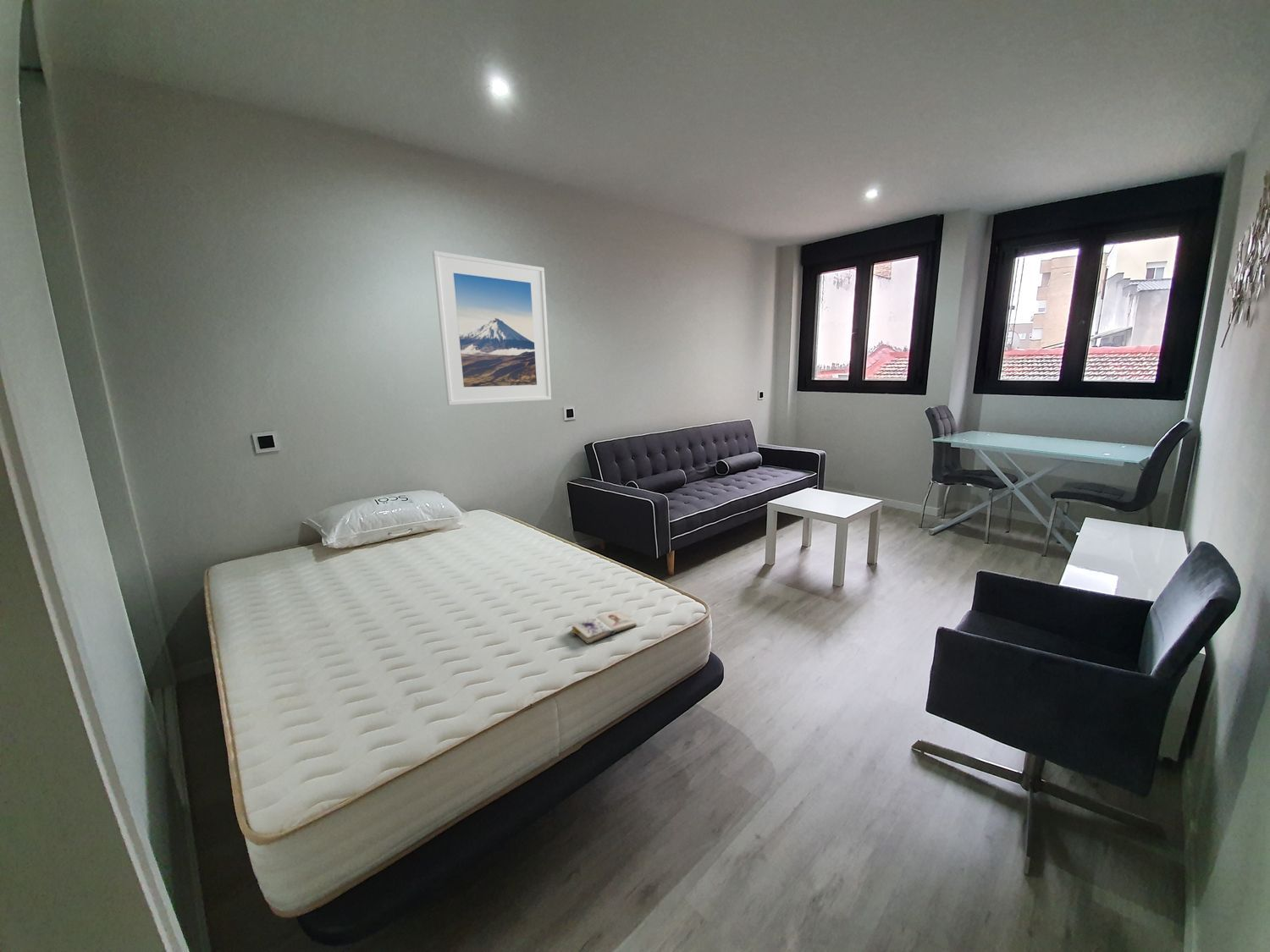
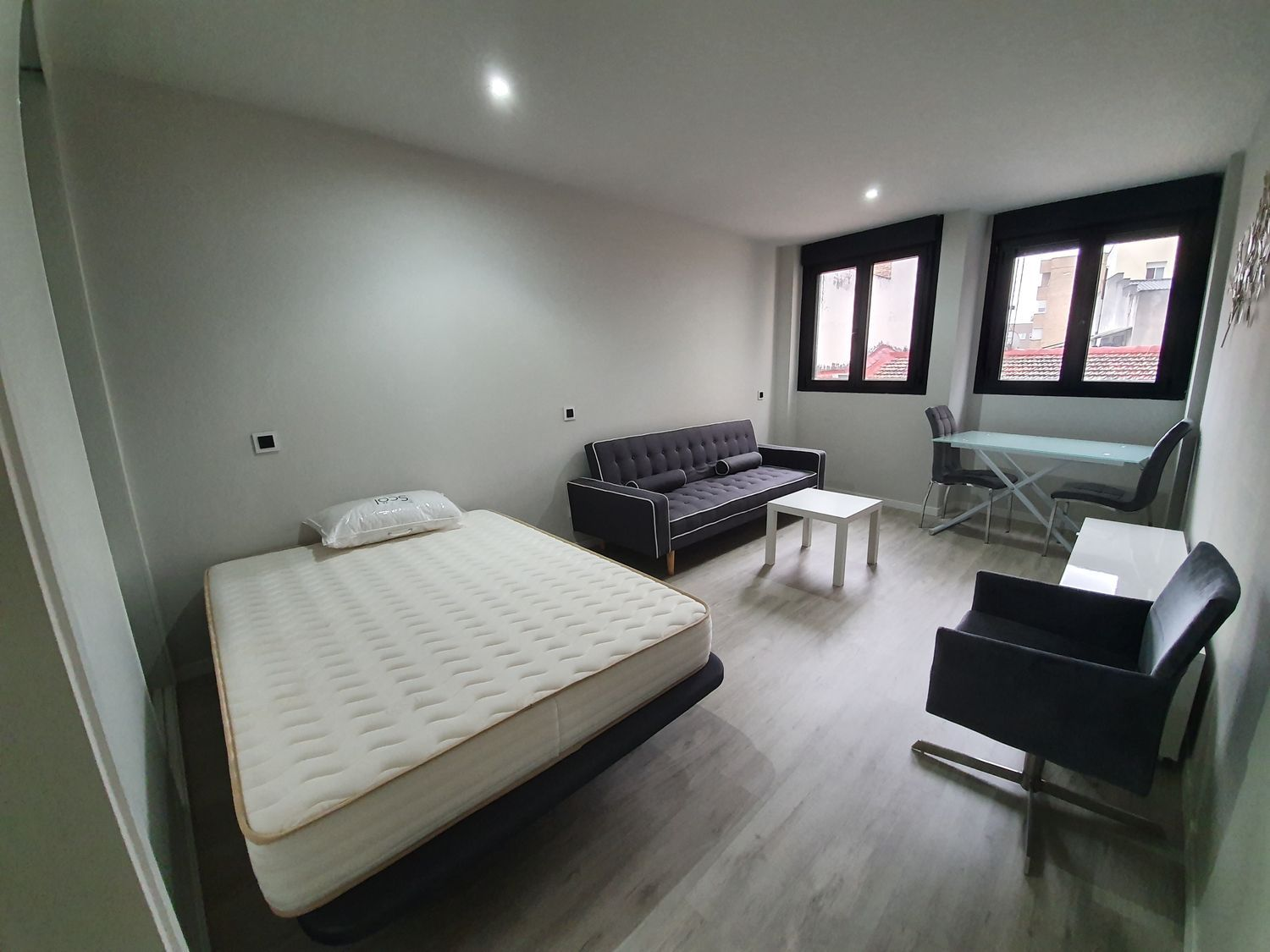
- paperback book [570,610,638,645]
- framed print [432,250,552,406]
